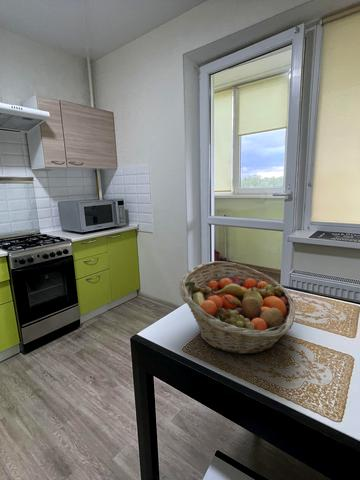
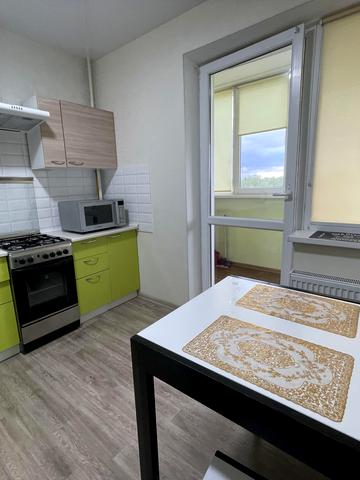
- fruit basket [178,260,296,355]
